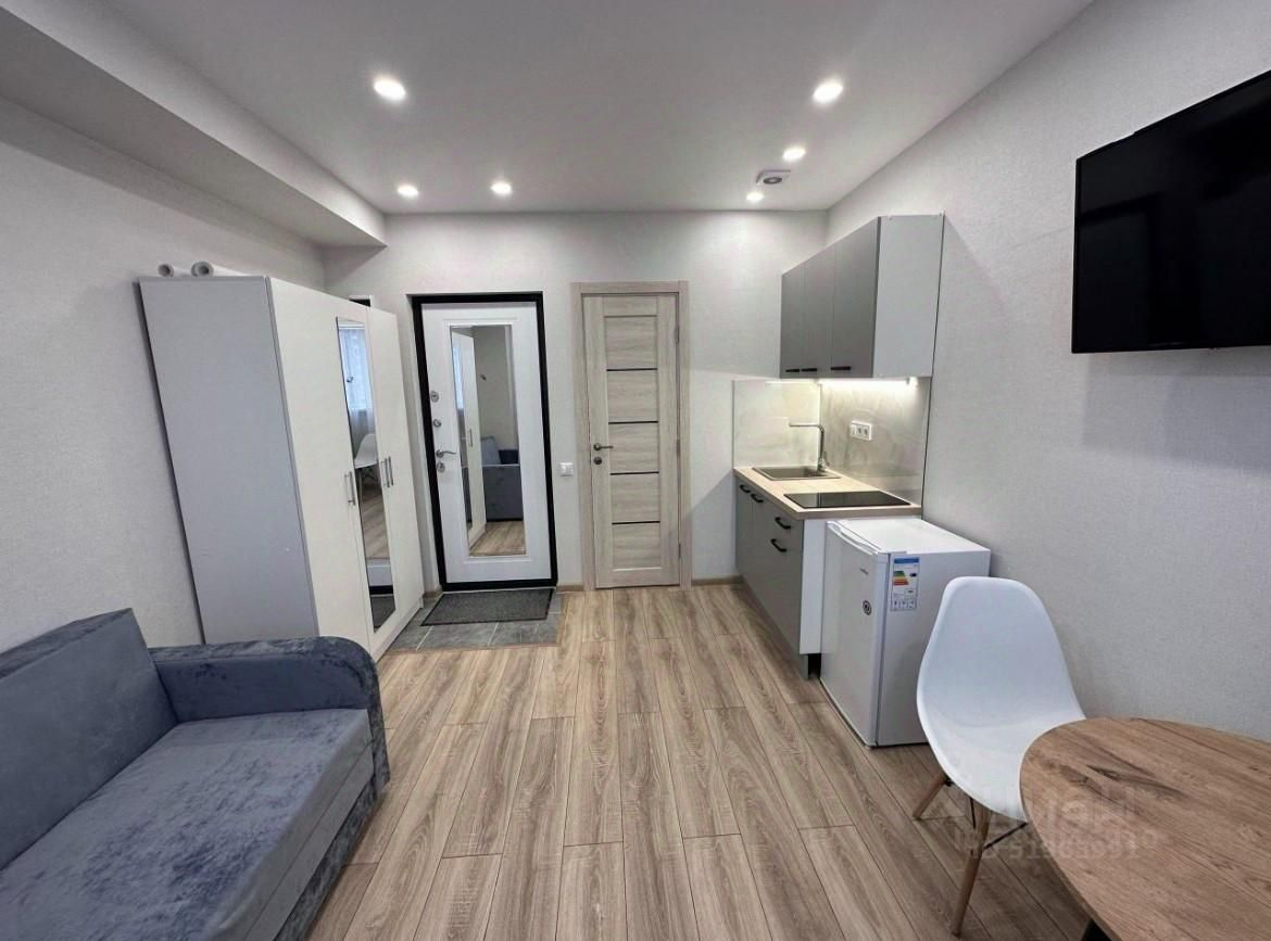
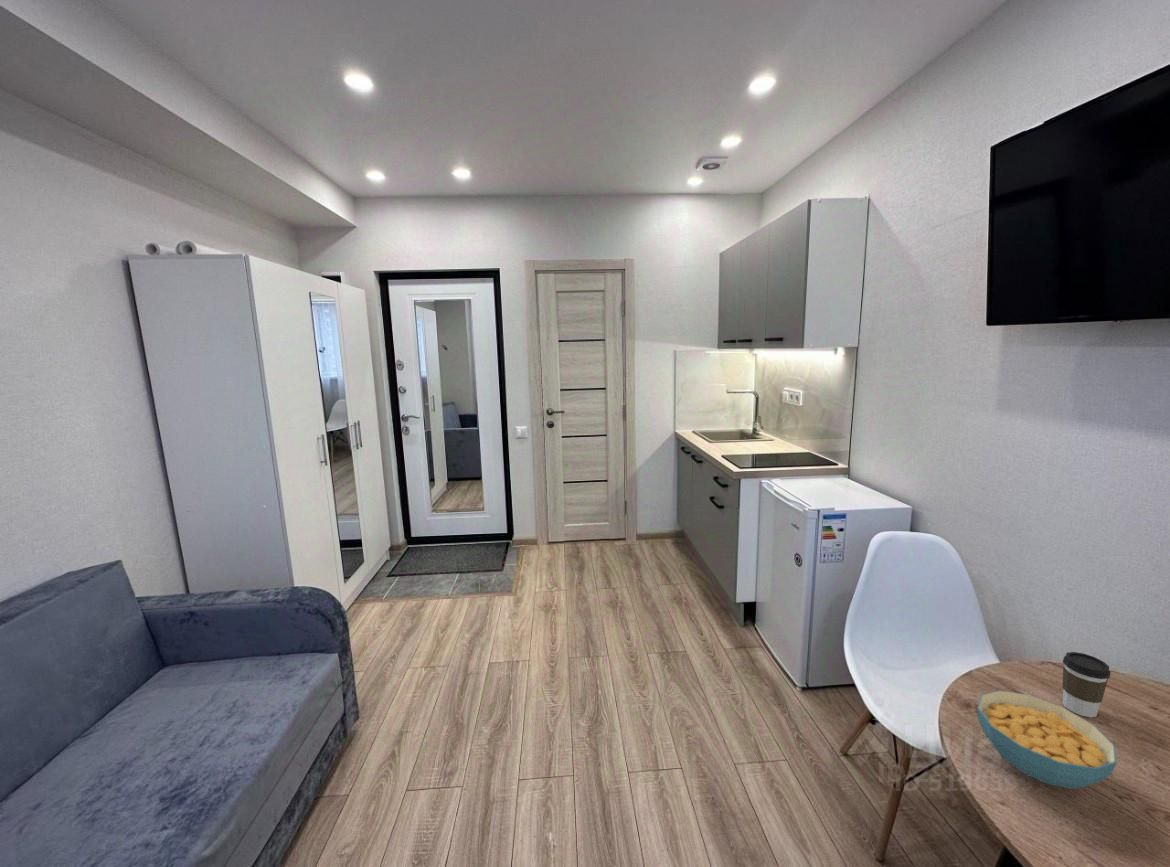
+ coffee cup [1061,651,1112,718]
+ cereal bowl [976,689,1118,790]
